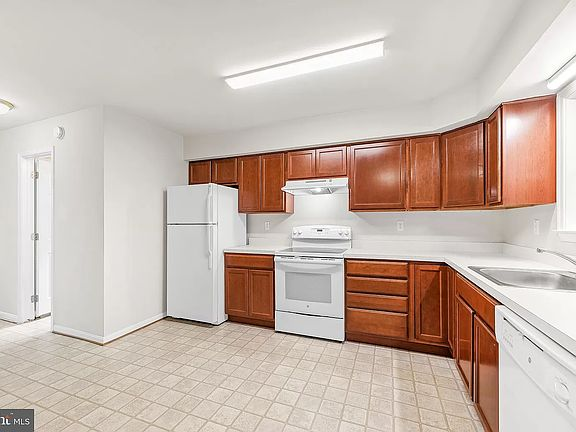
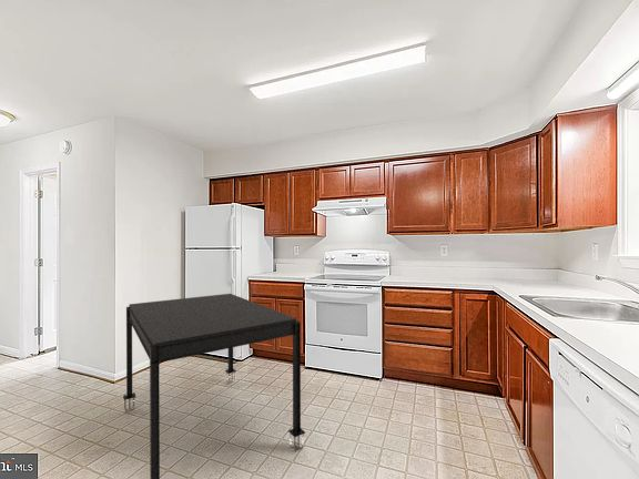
+ dining table [122,293,306,479]
